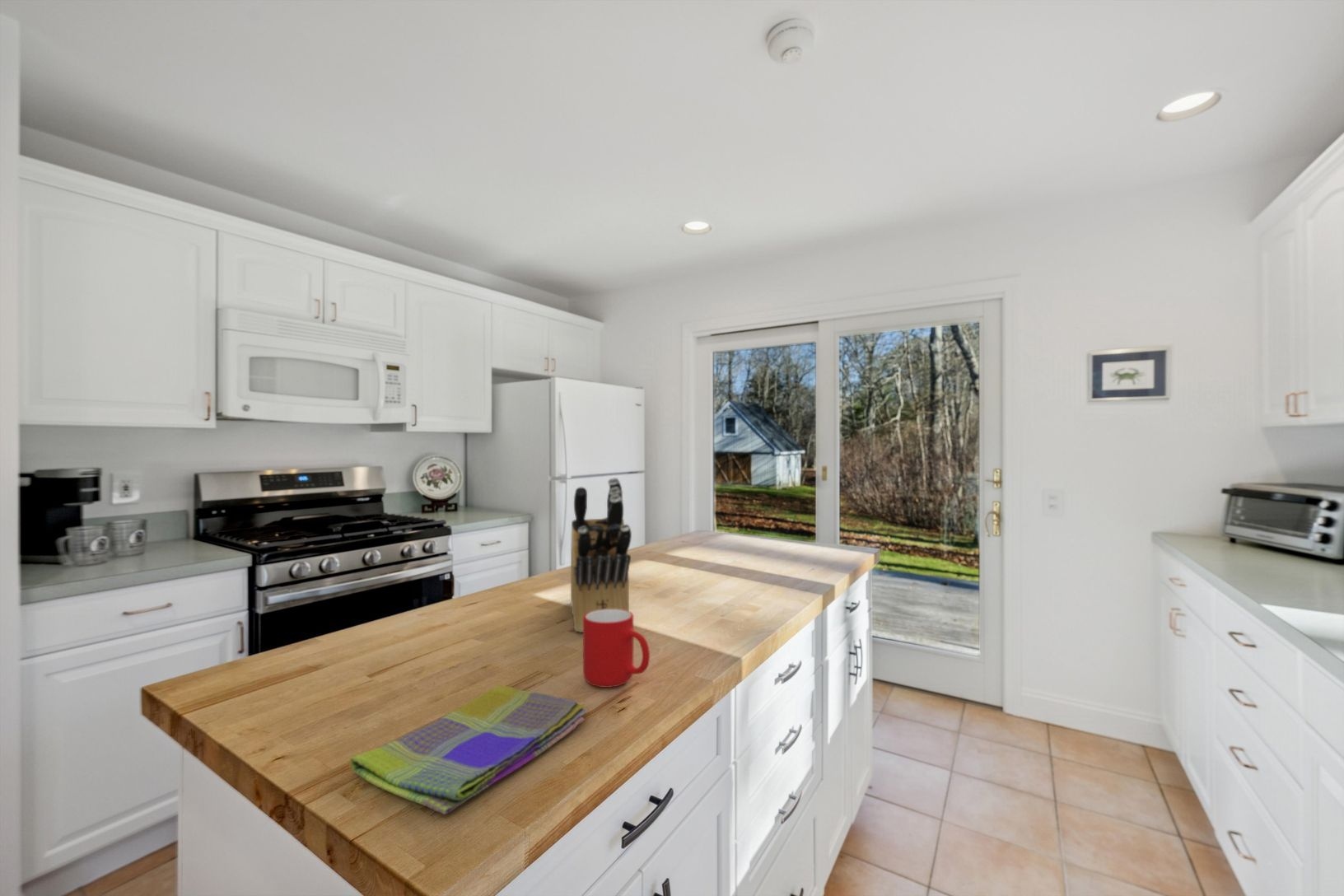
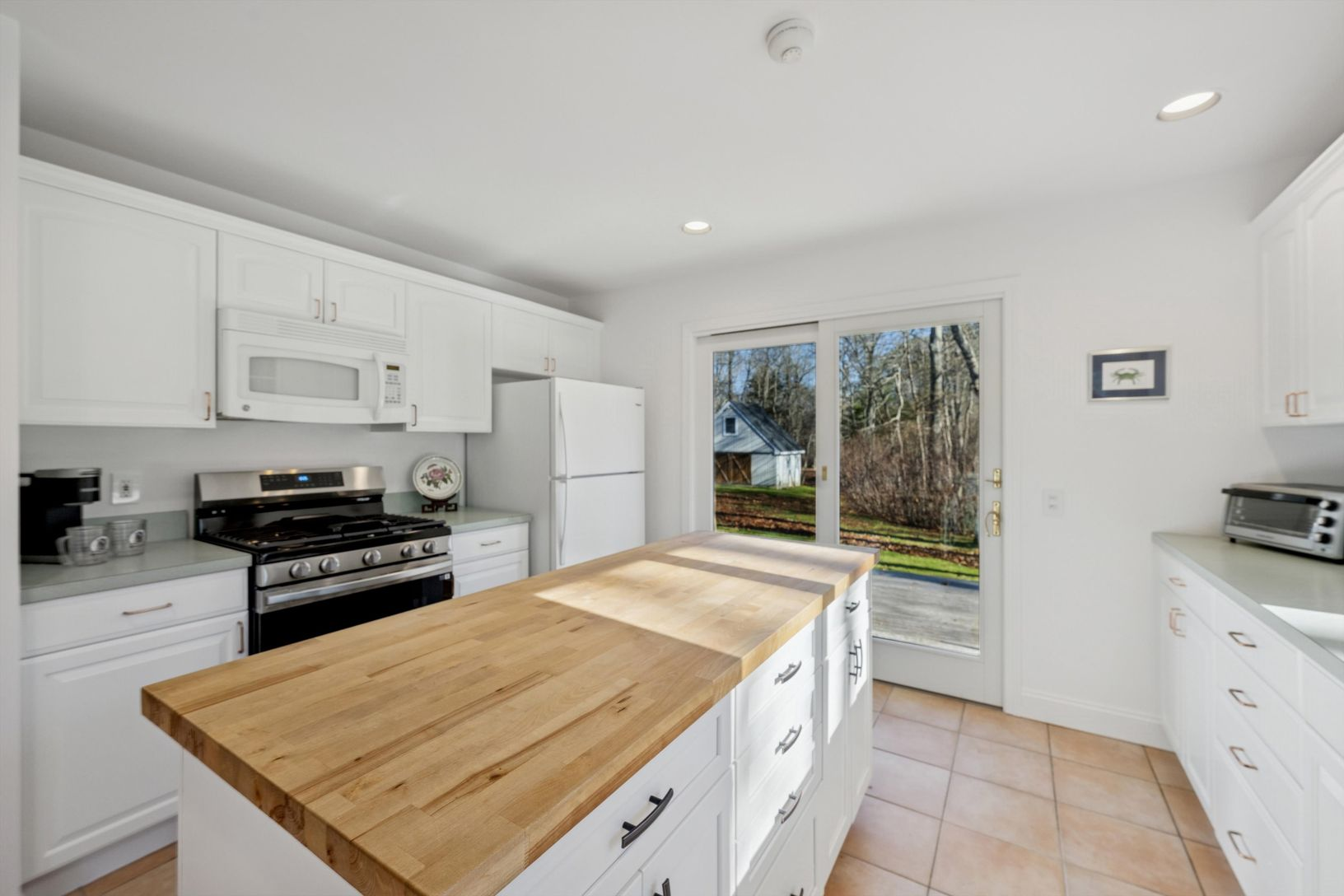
- knife block [570,477,632,633]
- dish towel [349,685,587,815]
- cup [582,609,651,688]
